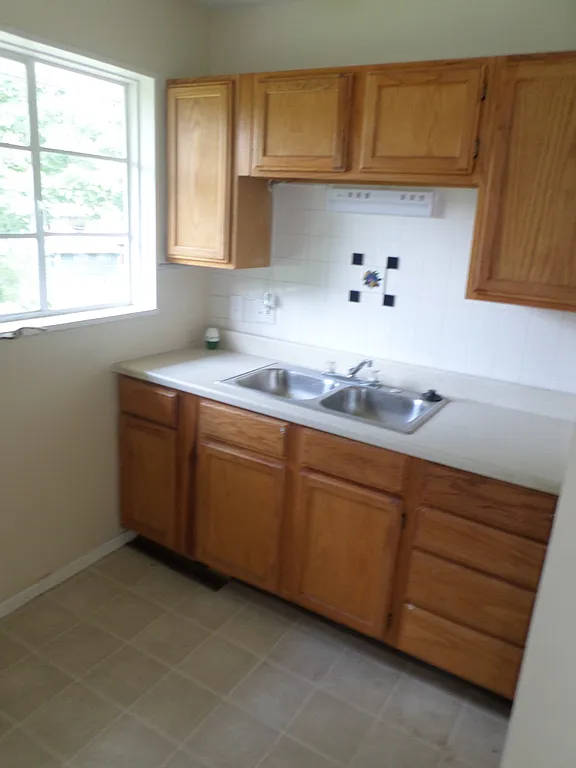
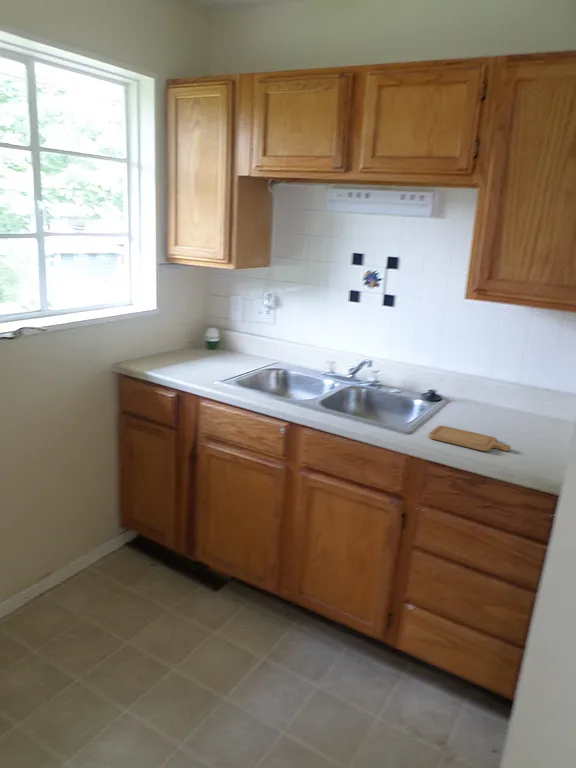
+ chopping board [428,424,512,452]
